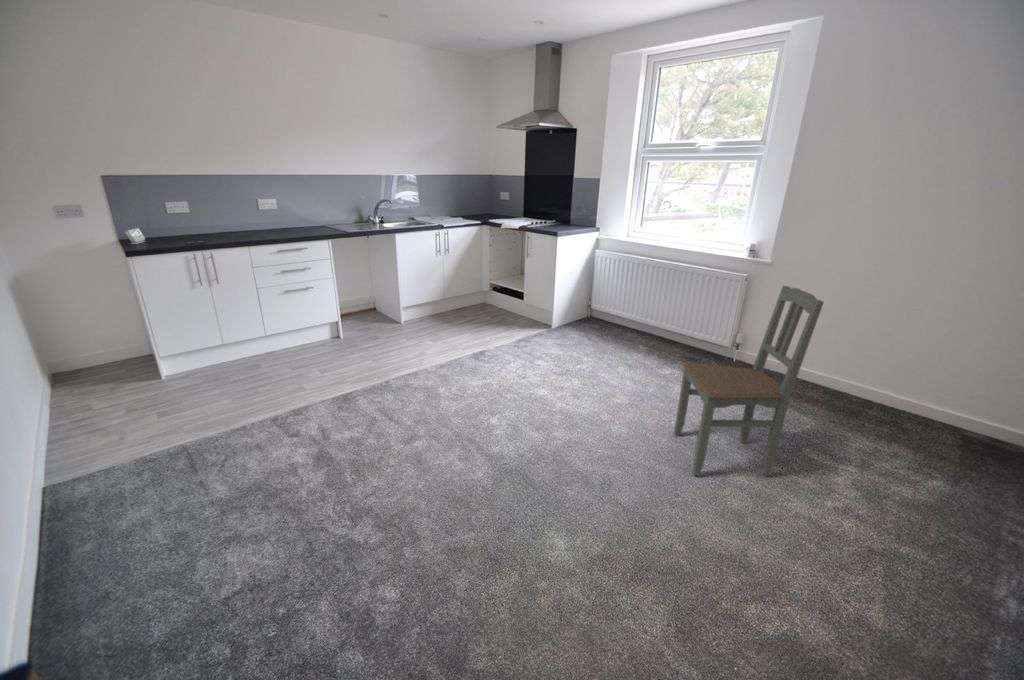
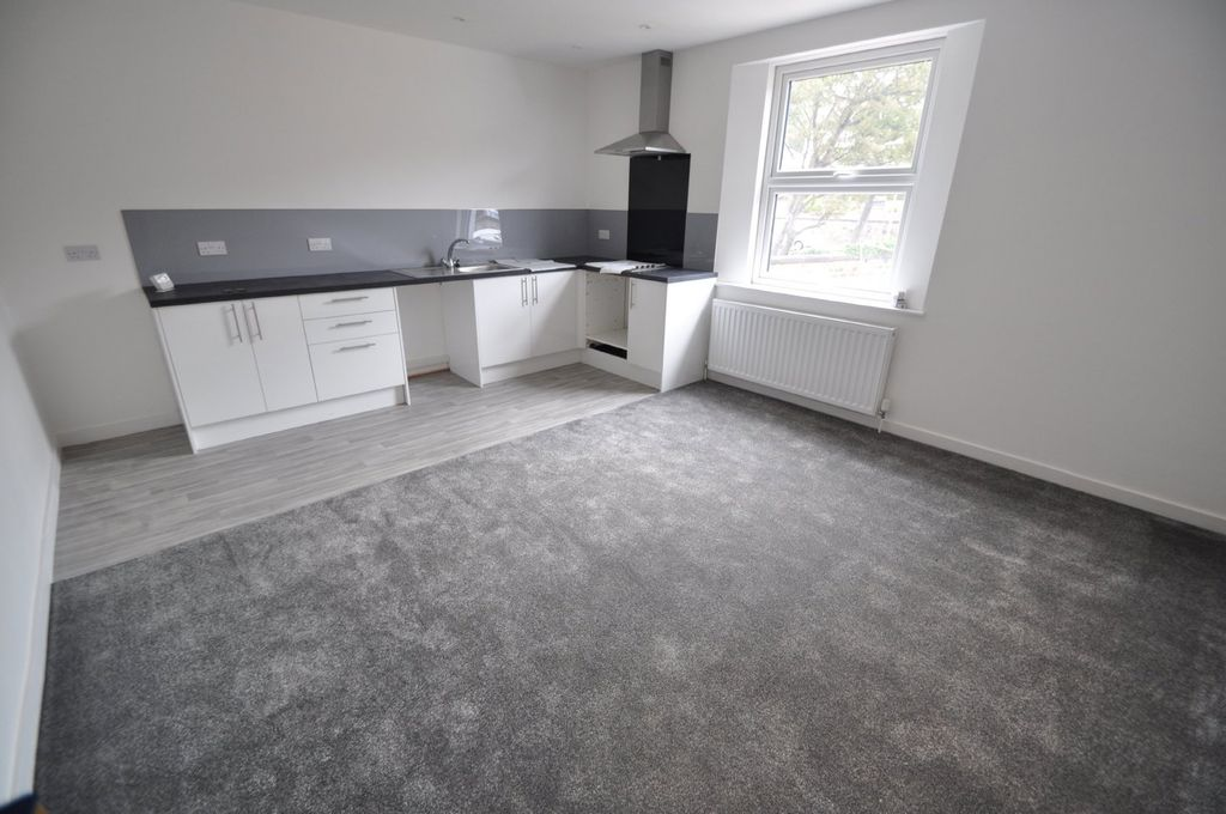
- dining chair [673,285,825,477]
